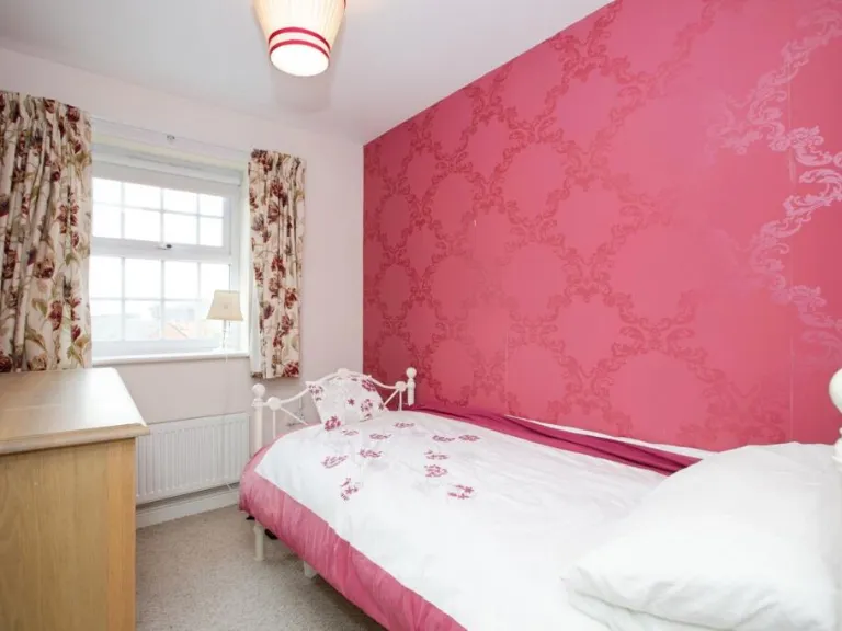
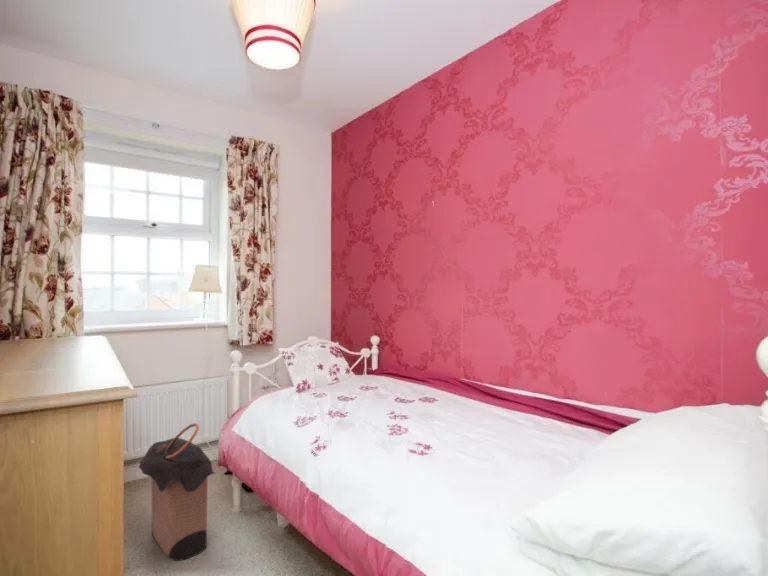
+ laundry hamper [138,422,216,562]
